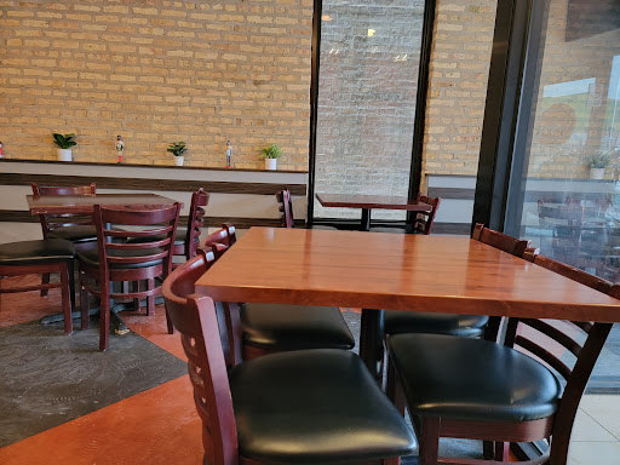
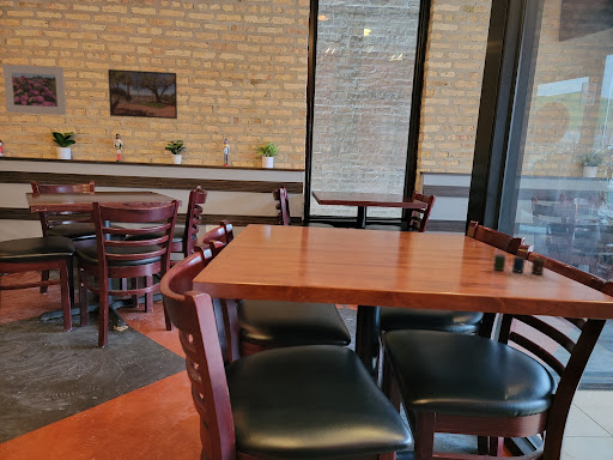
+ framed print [1,63,67,116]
+ cup [488,253,546,276]
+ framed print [107,68,178,120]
